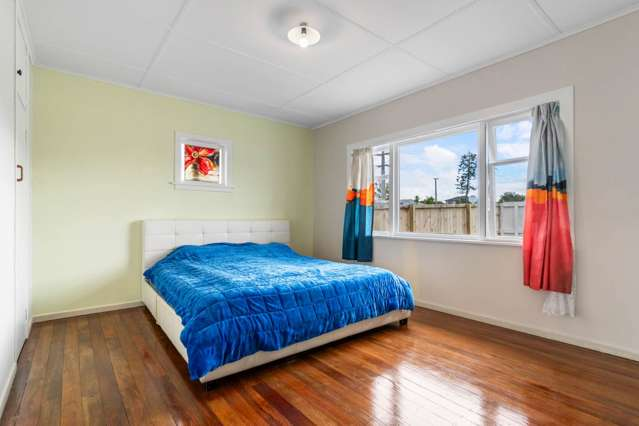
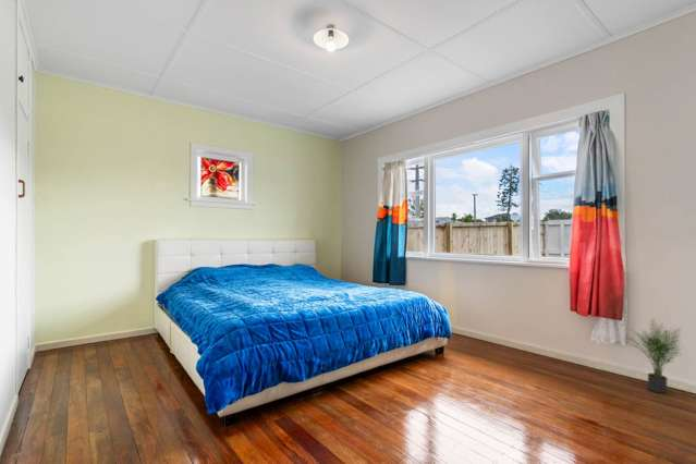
+ potted plant [624,318,683,394]
